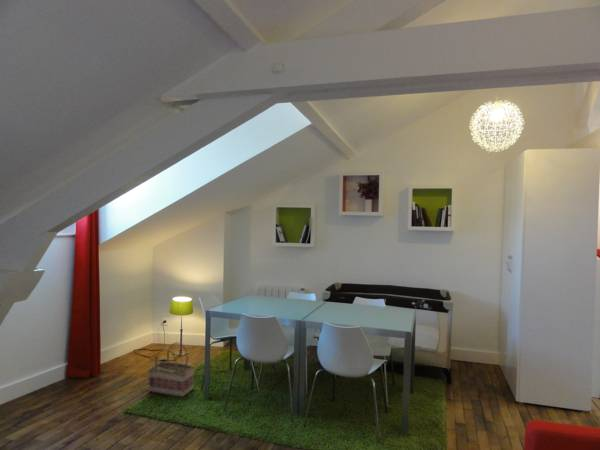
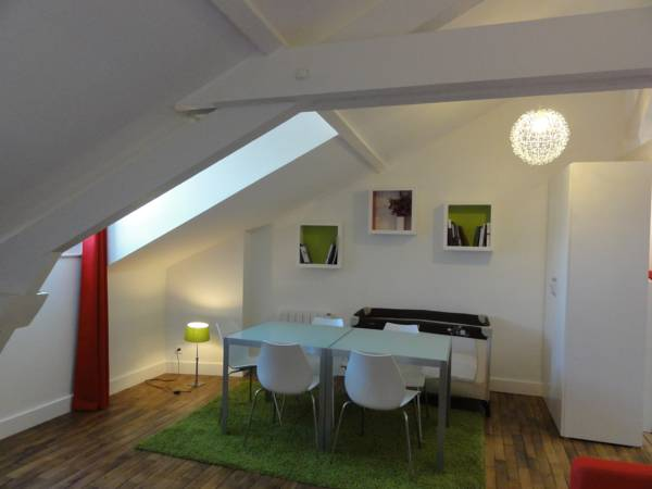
- basket [147,341,196,398]
